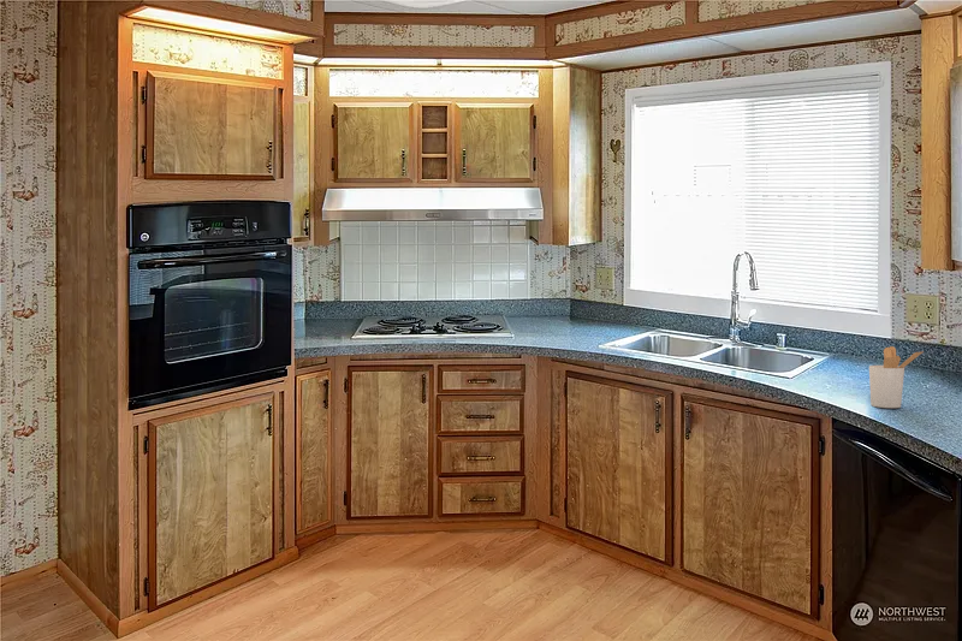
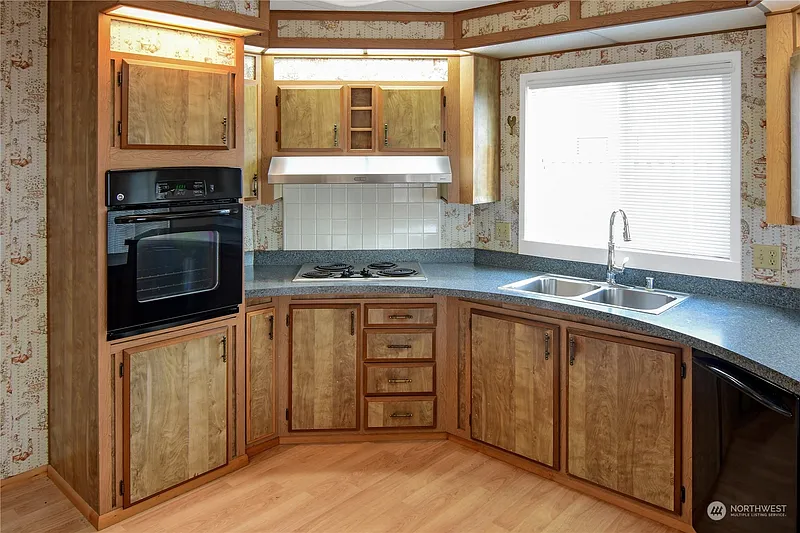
- utensil holder [868,345,925,409]
